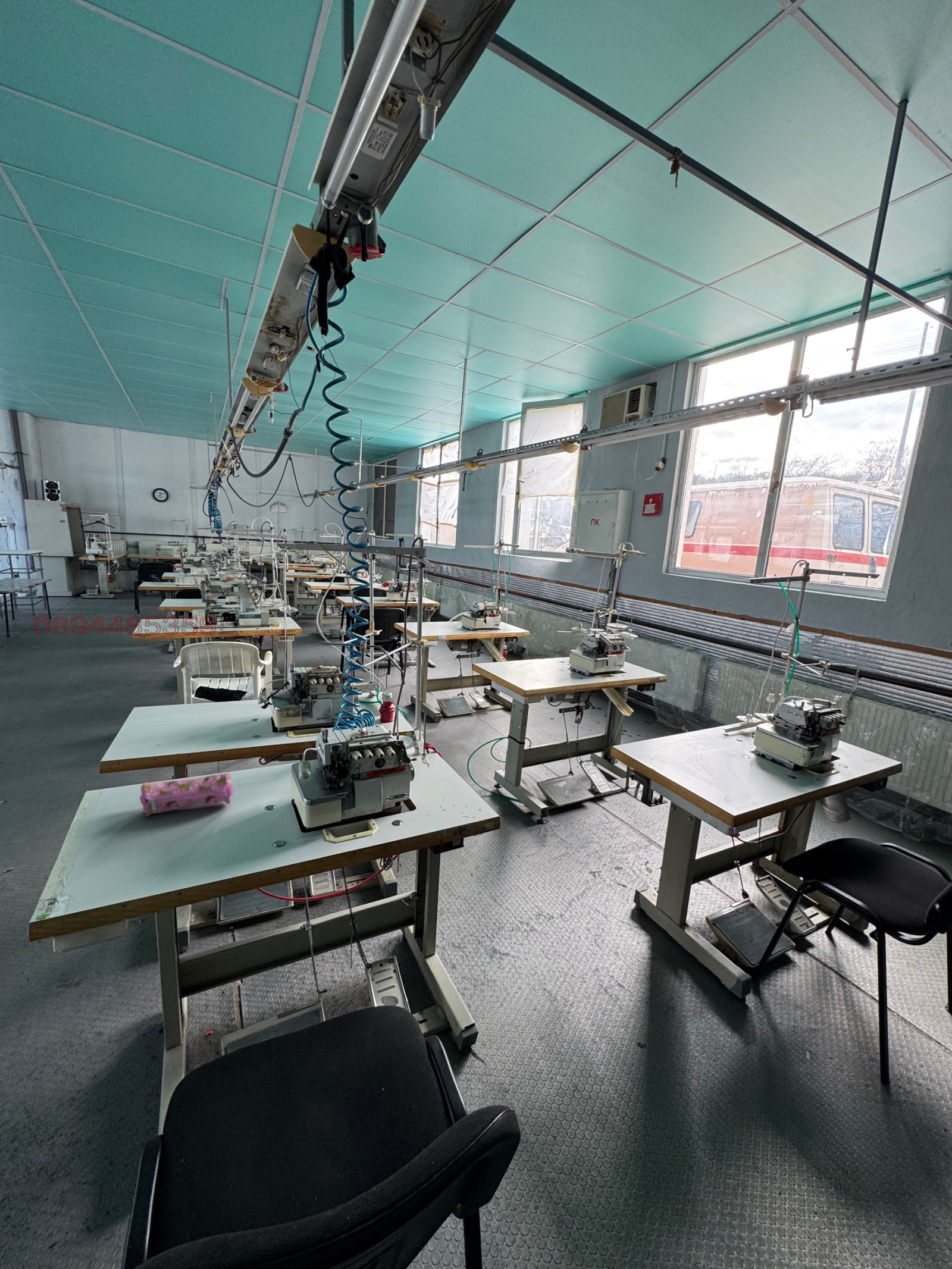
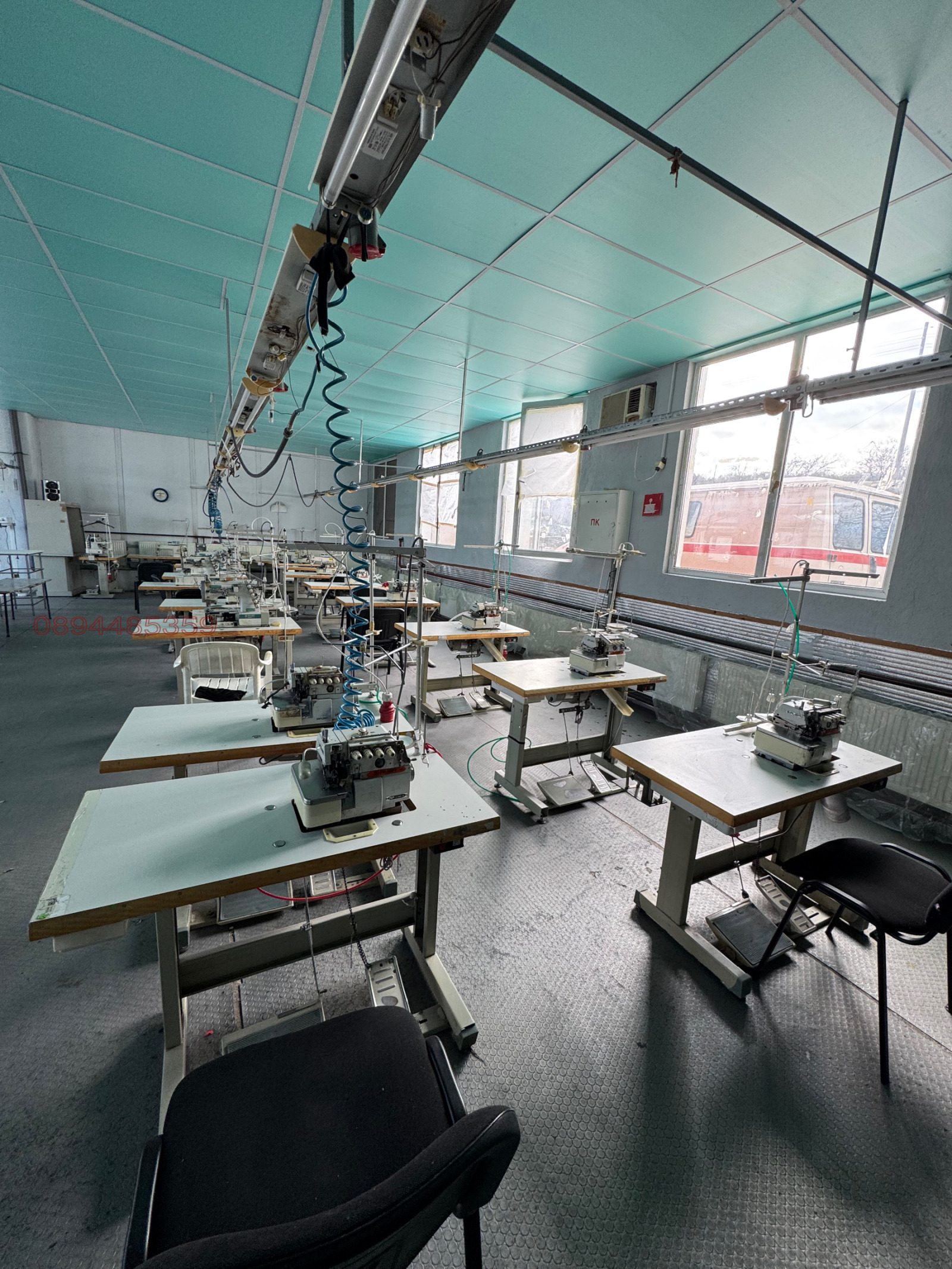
- pencil case [139,772,234,817]
